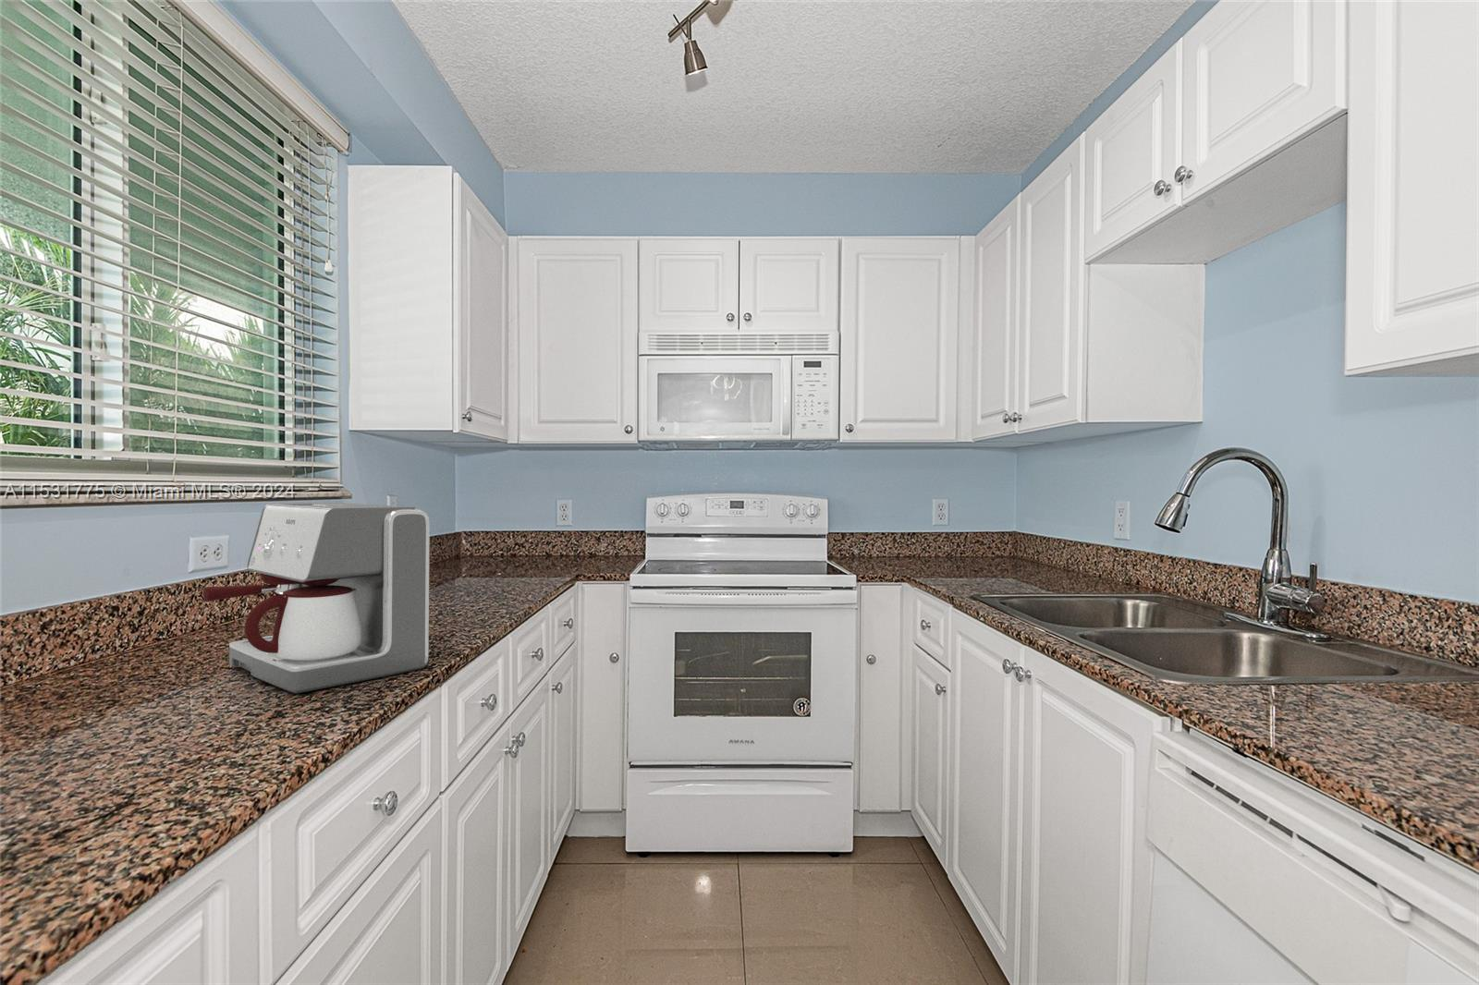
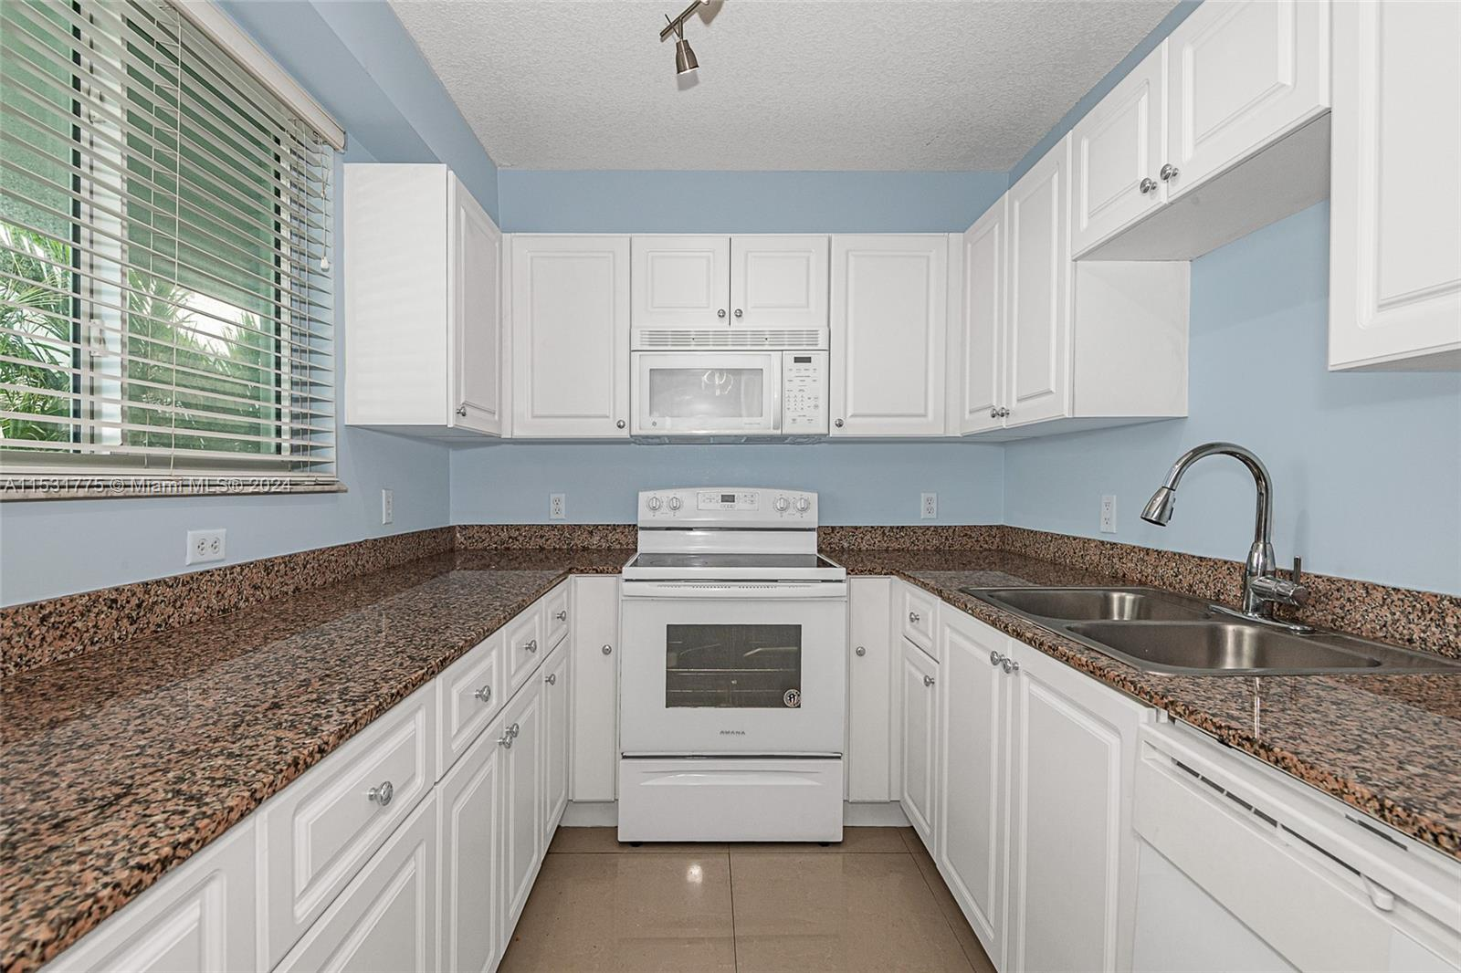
- coffee maker [202,501,431,694]
